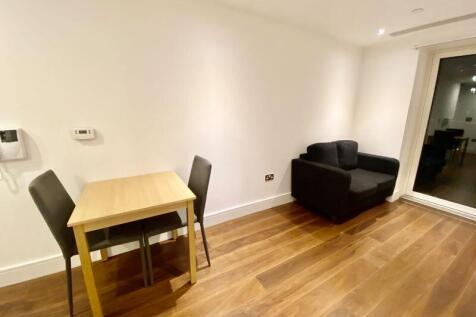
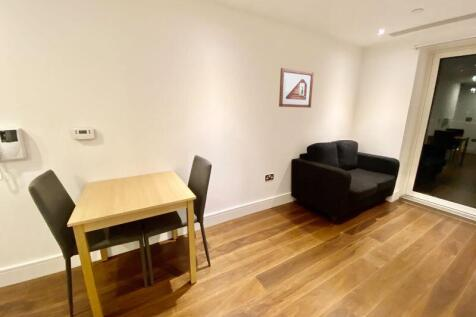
+ picture frame [278,67,315,109]
